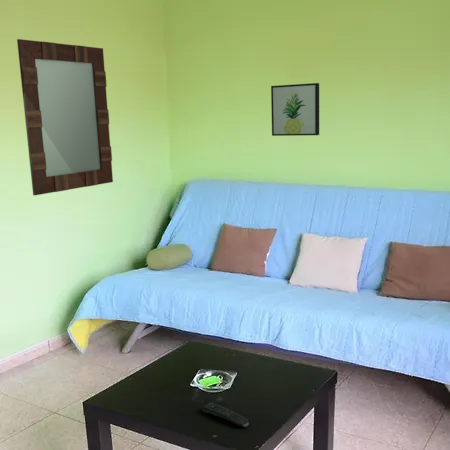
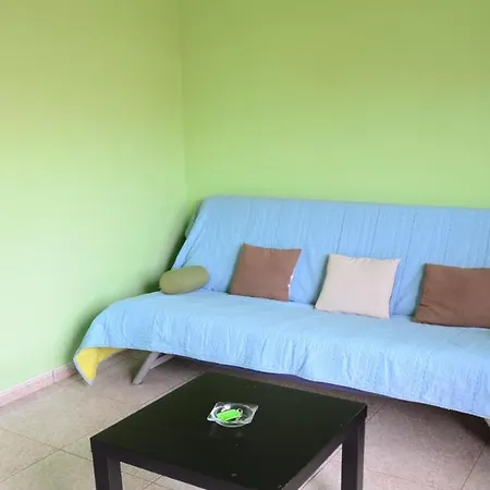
- wall art [270,82,320,137]
- remote control [201,401,250,428]
- home mirror [16,38,114,196]
